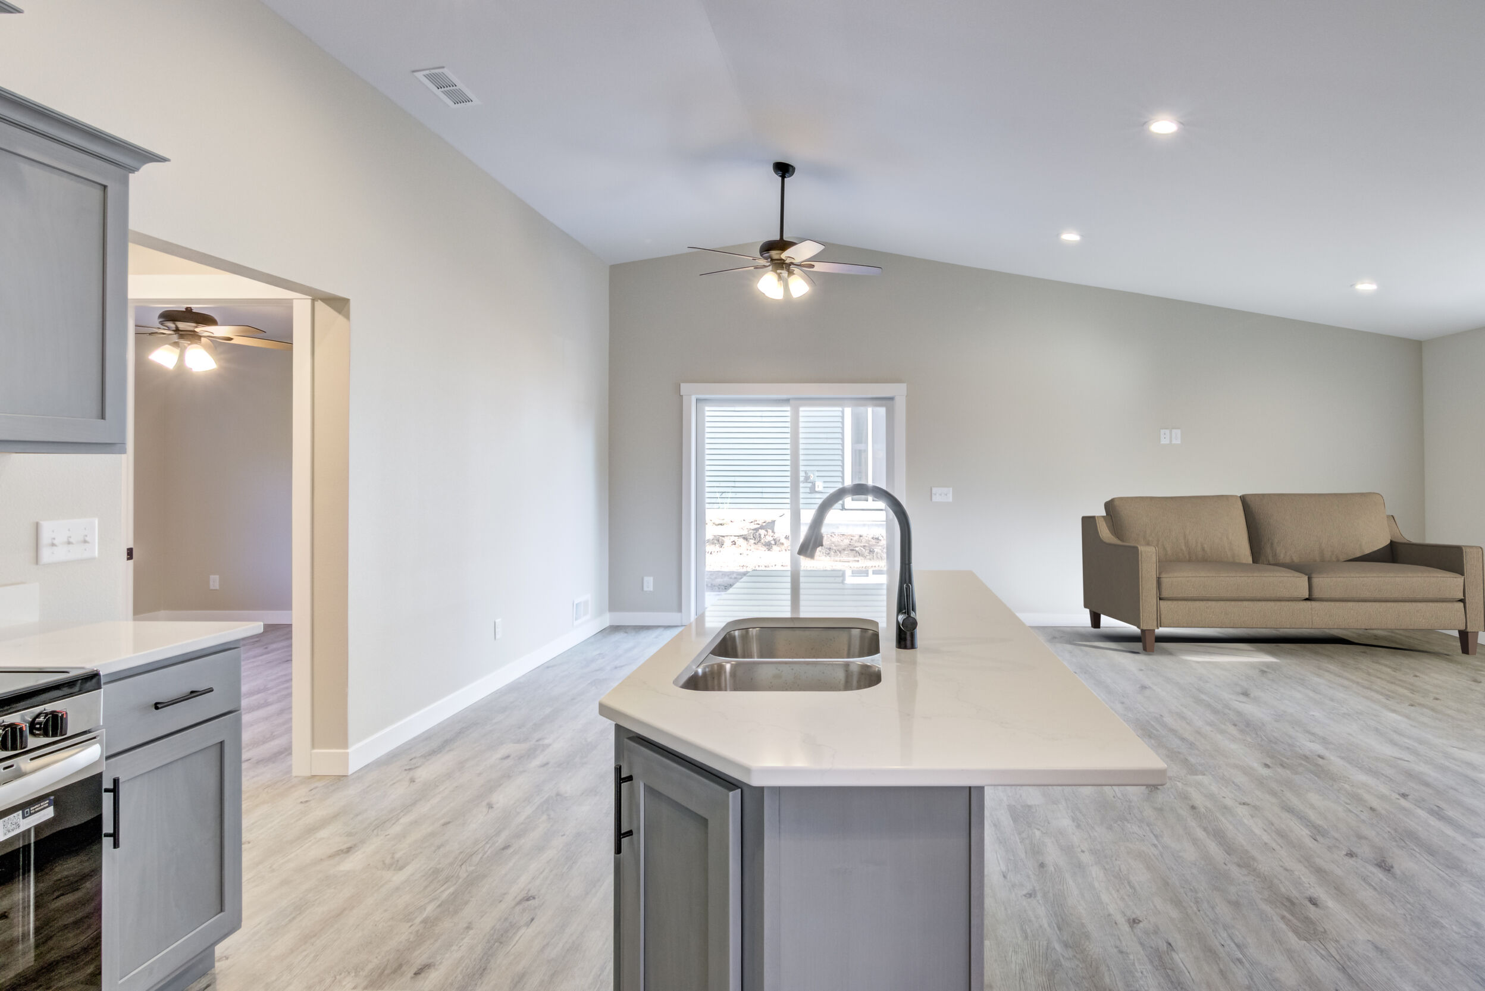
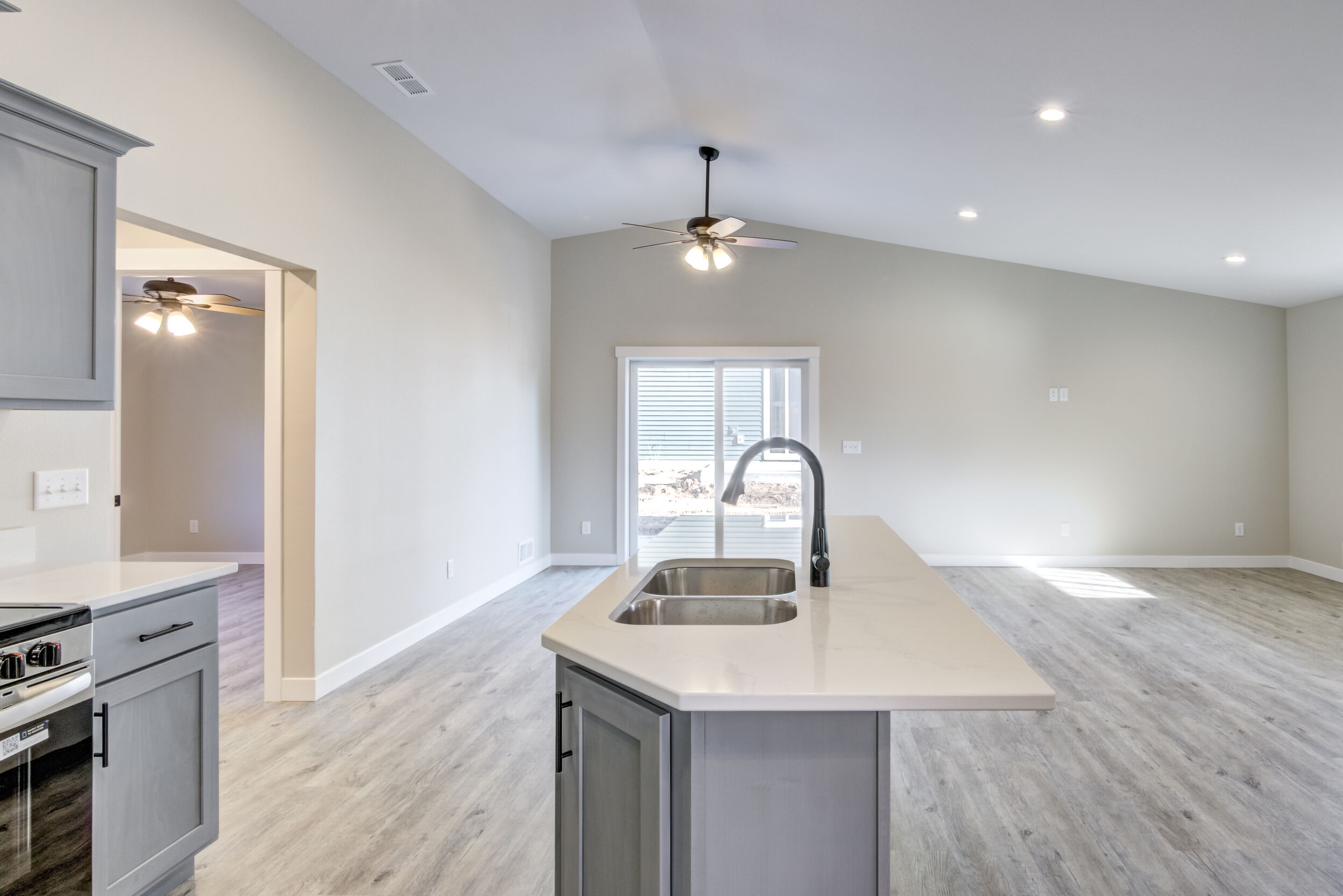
- sofa [1081,491,1485,656]
